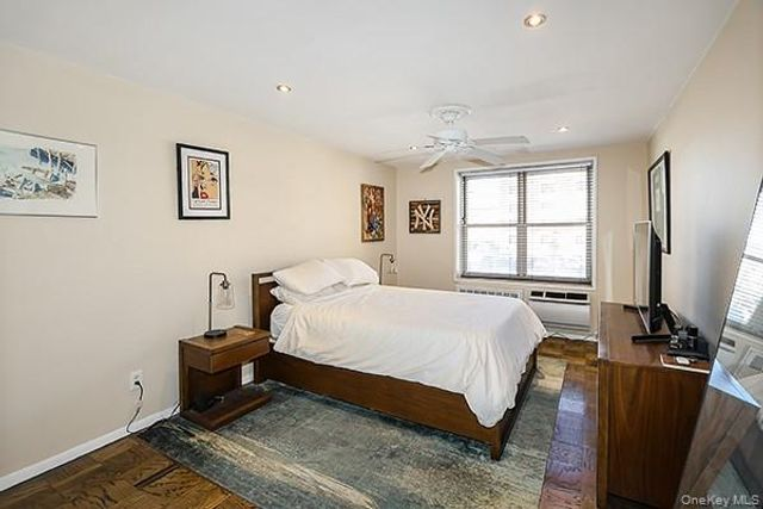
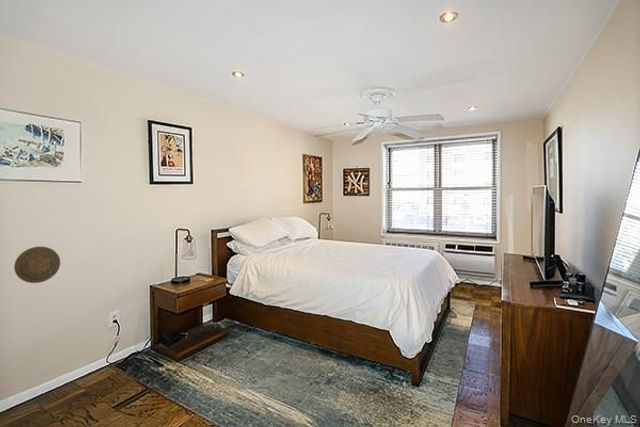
+ decorative plate [13,246,61,284]
